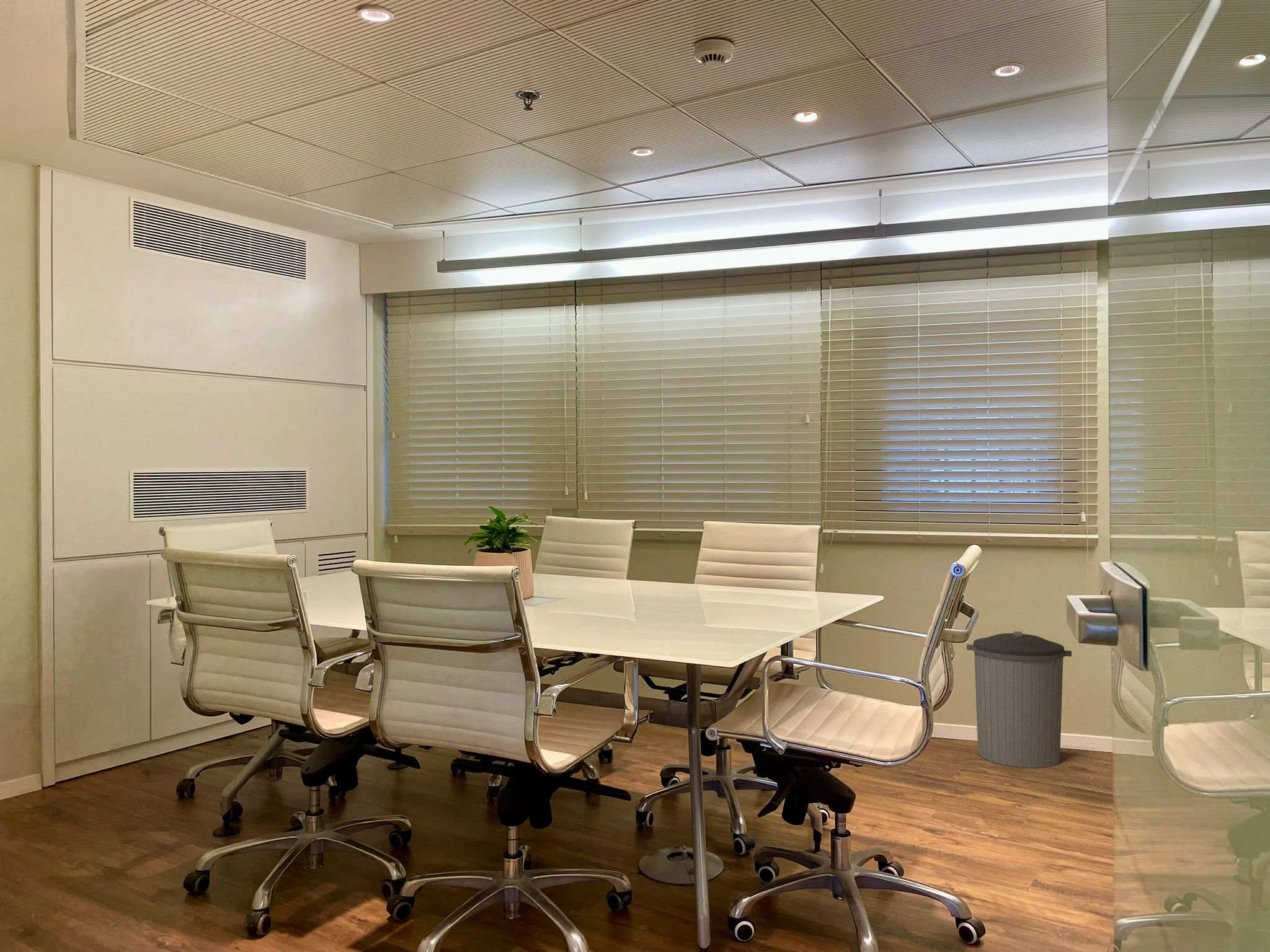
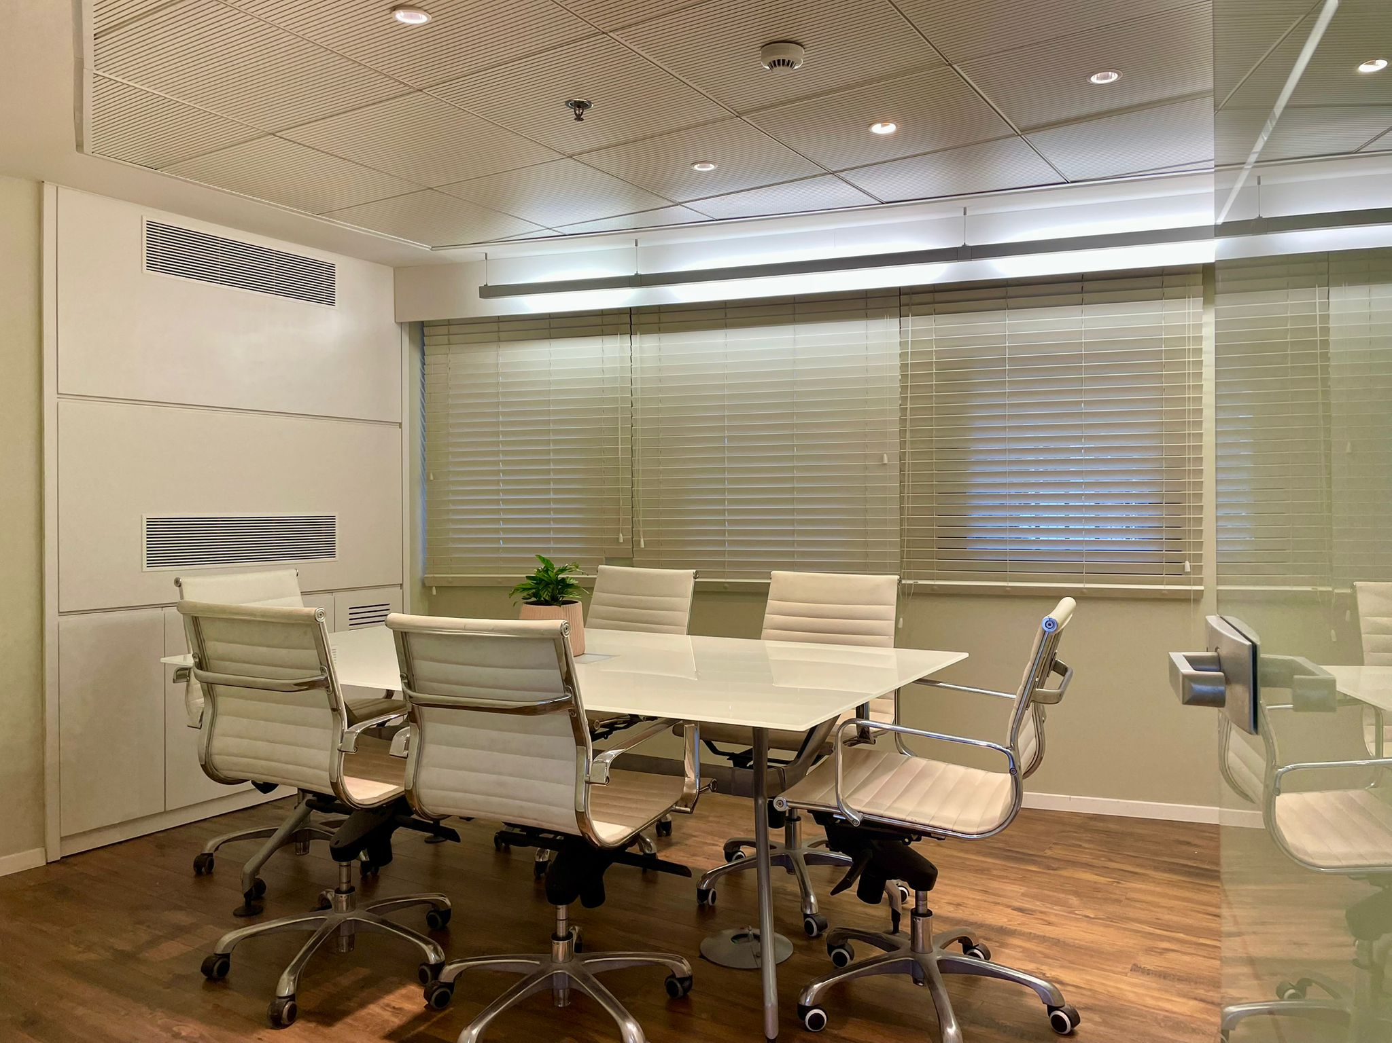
- trash can [966,631,1072,769]
